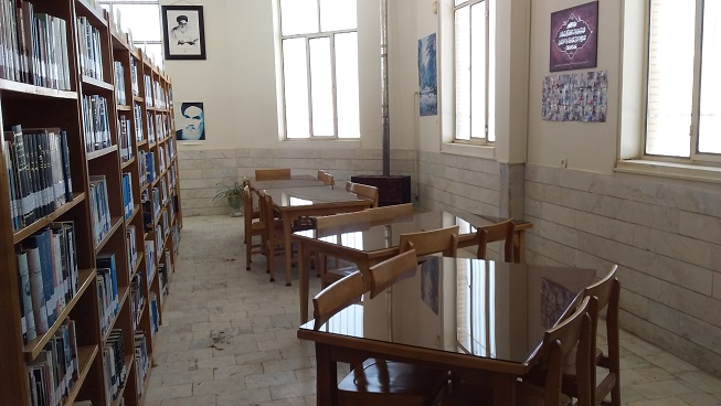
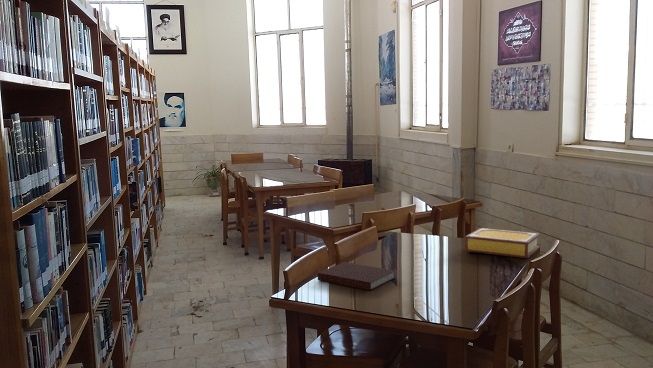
+ book [464,227,541,259]
+ notebook [317,261,396,291]
